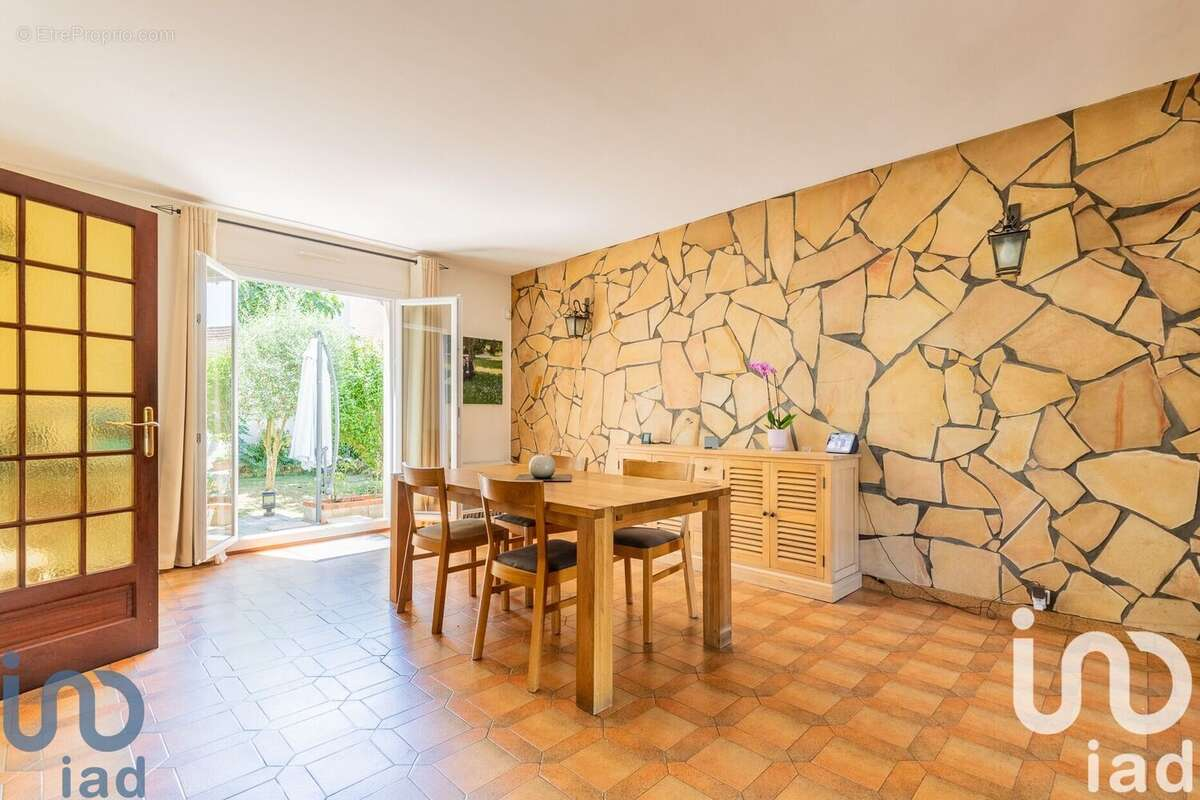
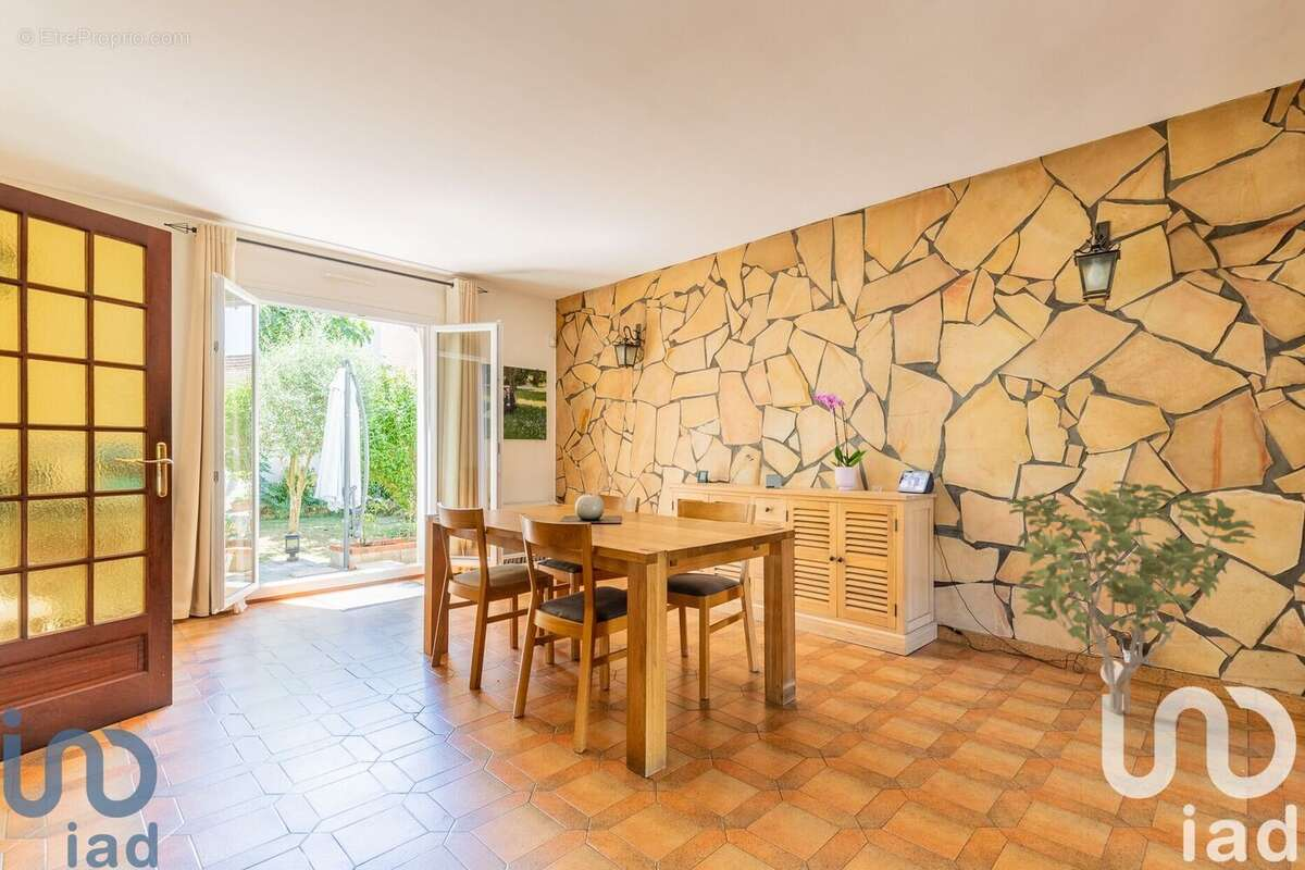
+ shrub [1005,480,1257,716]
